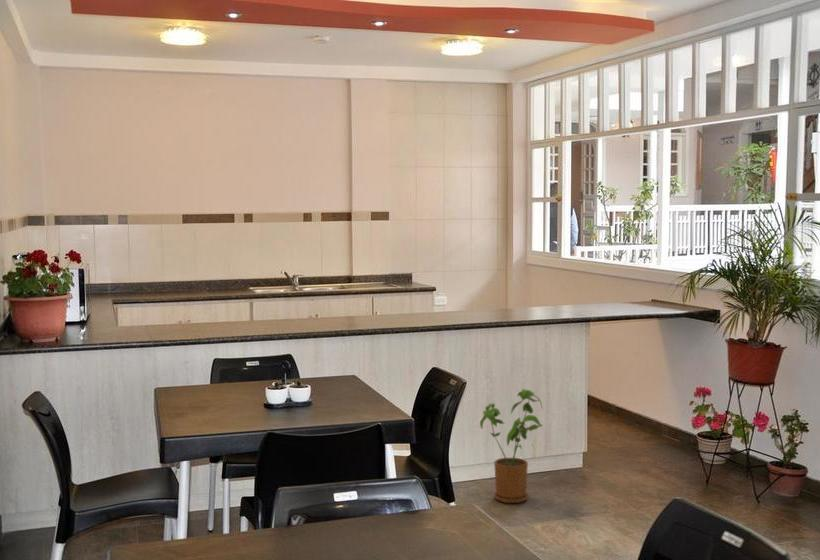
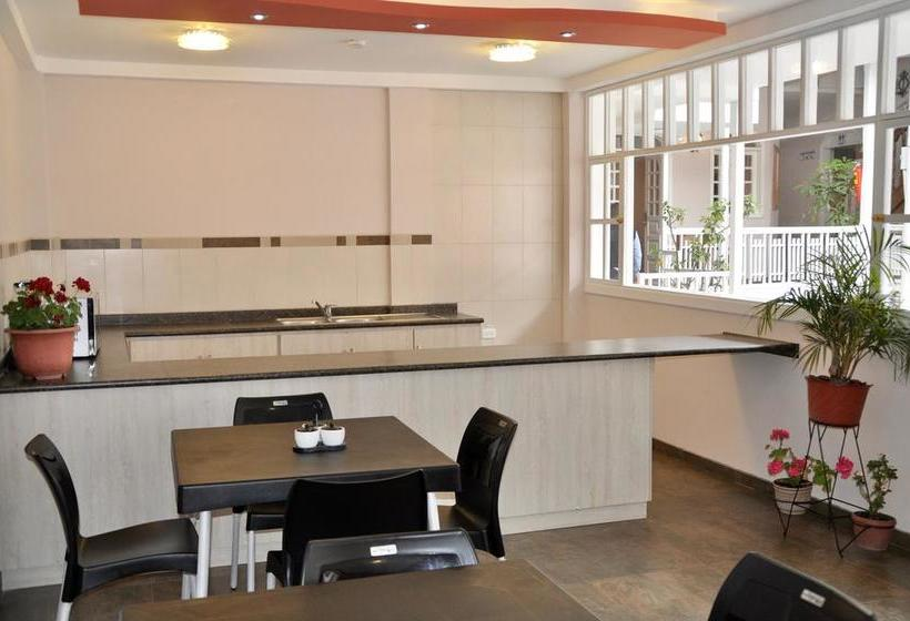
- house plant [479,388,544,504]
